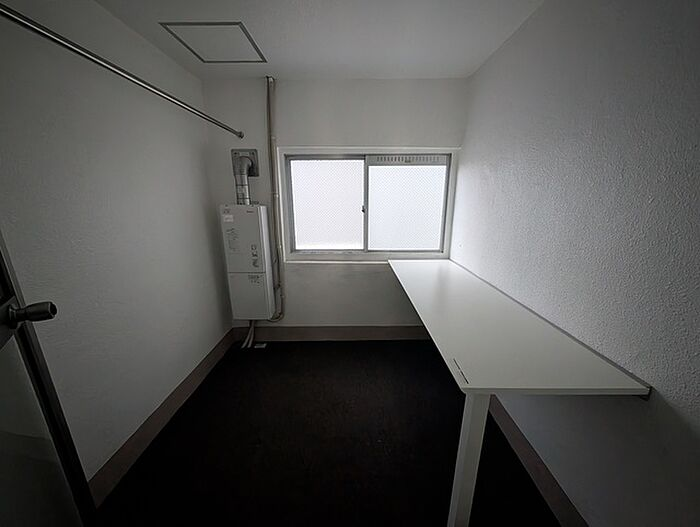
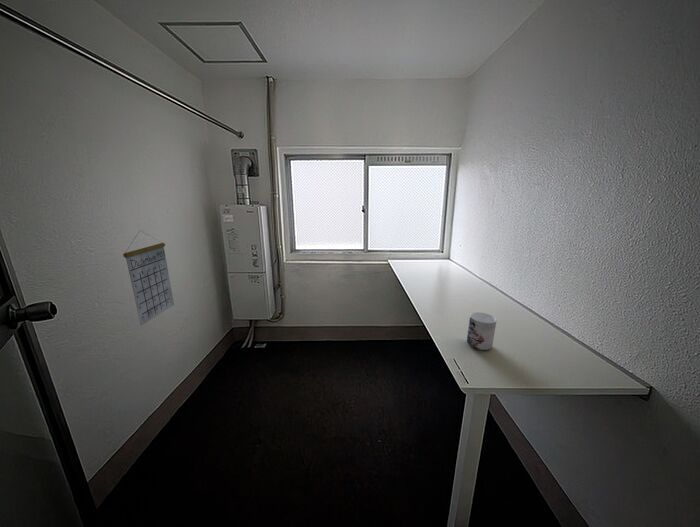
+ calendar [122,230,175,327]
+ mug [466,311,497,351]
